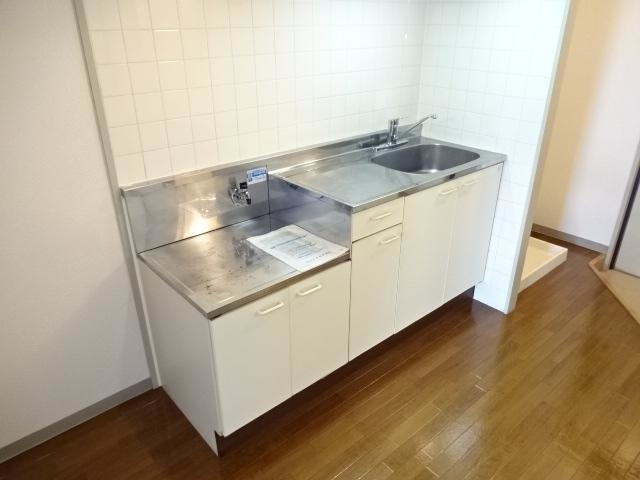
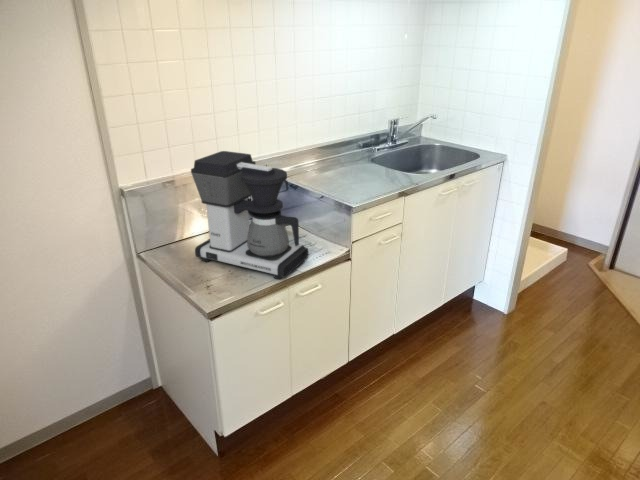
+ coffee maker [190,150,309,280]
